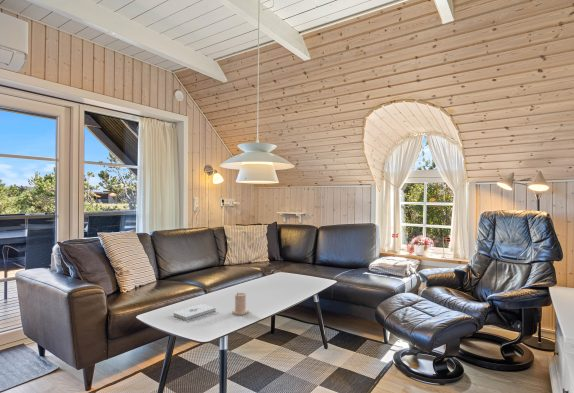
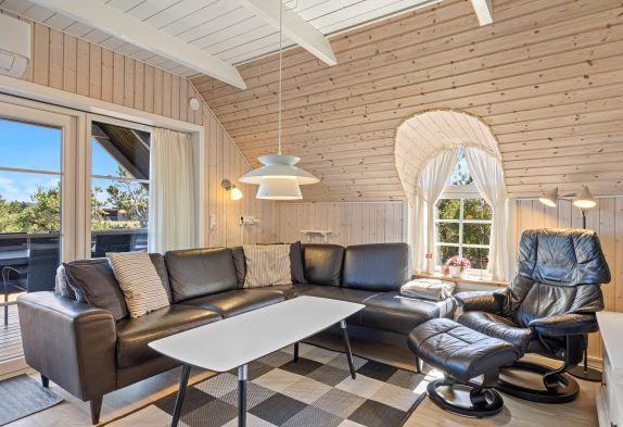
- notepad [172,303,217,321]
- candle [231,292,250,316]
